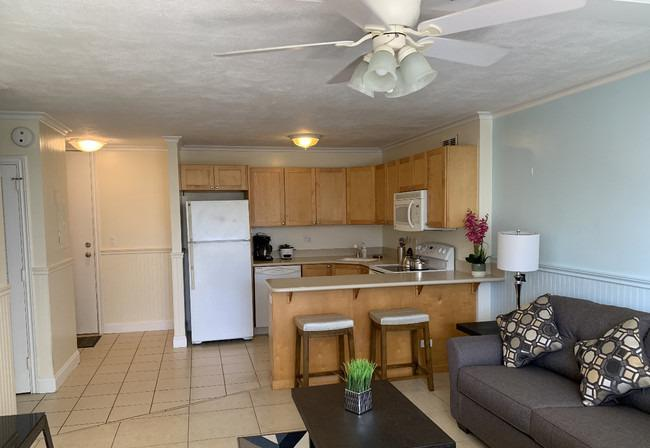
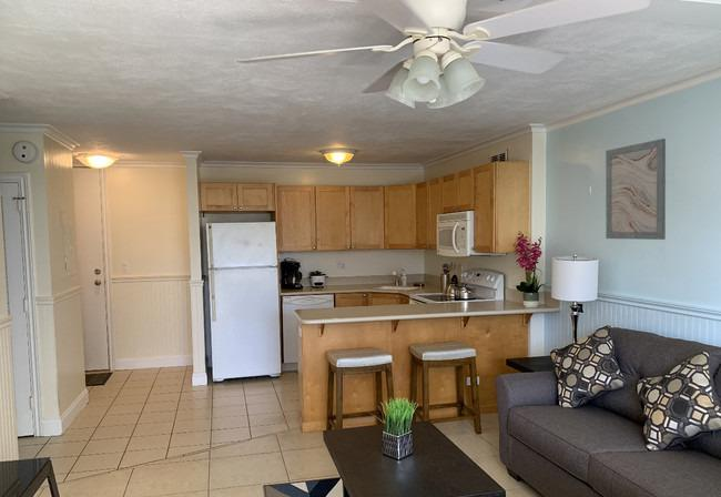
+ wall art [605,138,667,241]
